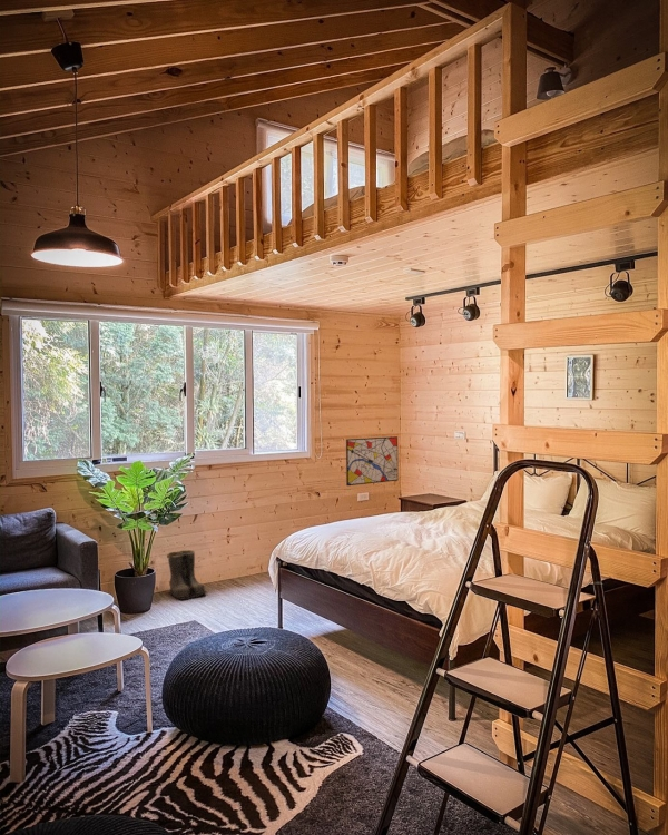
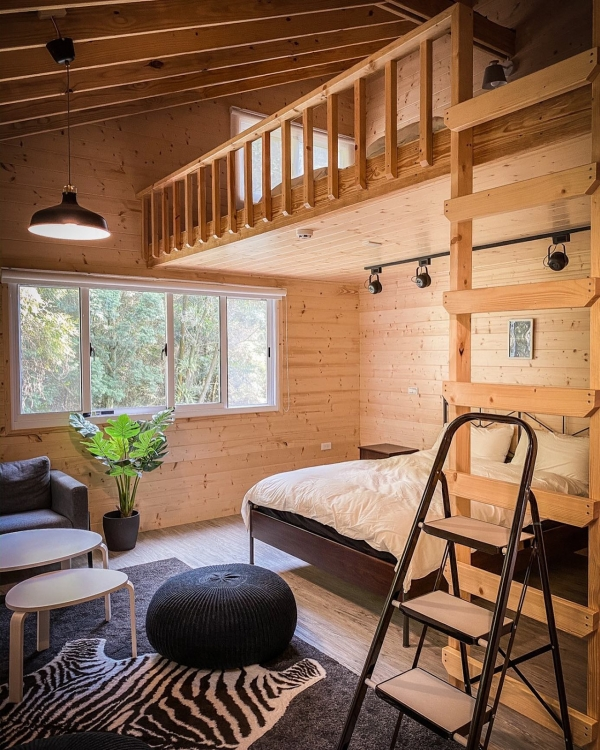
- boots [166,549,208,601]
- wall art [345,435,399,487]
